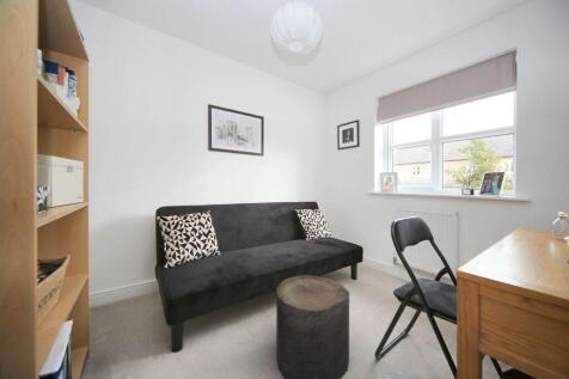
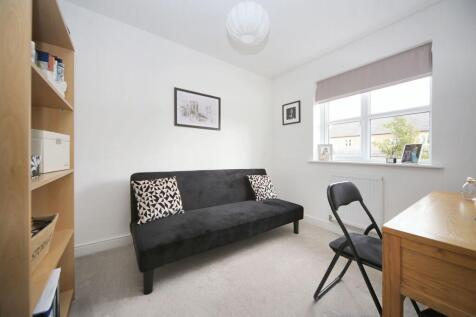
- stool [275,274,350,379]
